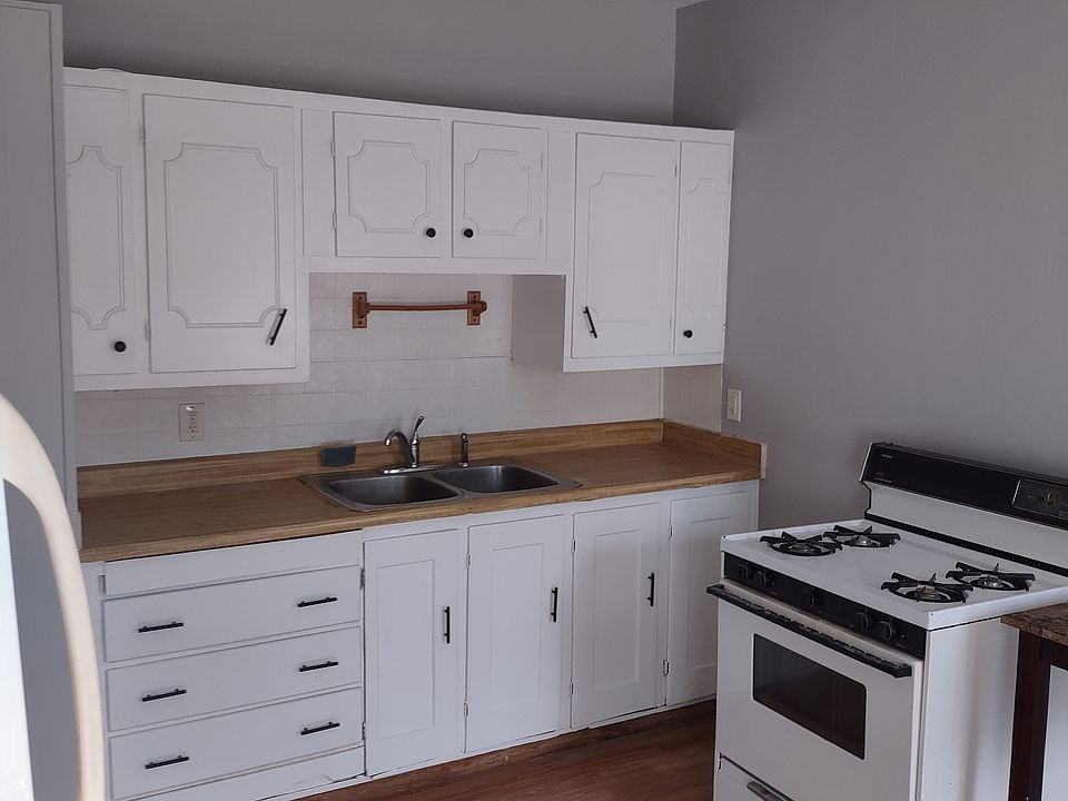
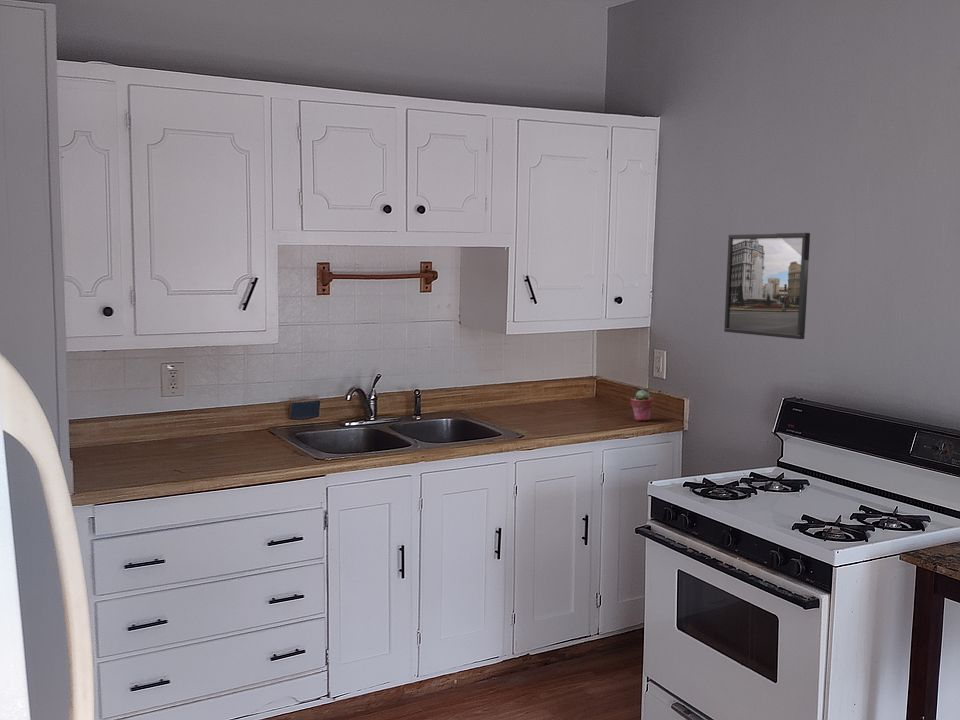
+ potted succulent [629,389,655,422]
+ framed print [723,232,811,340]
